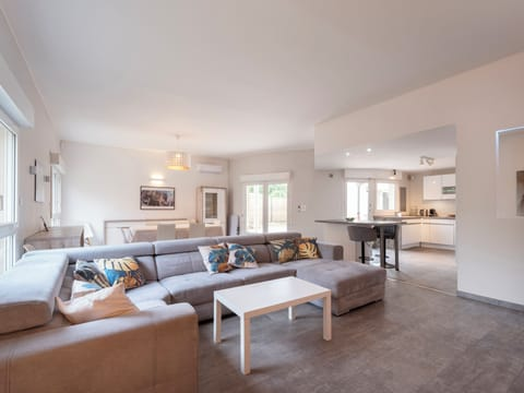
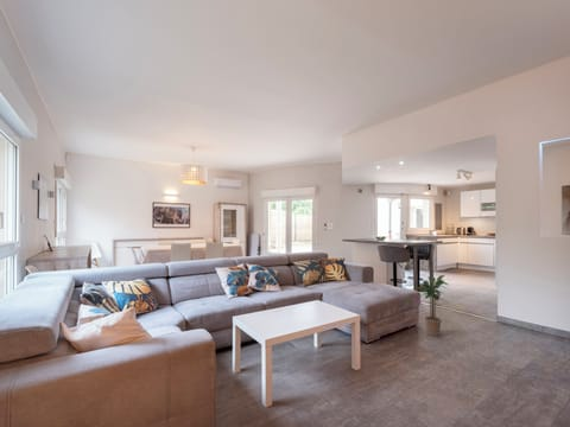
+ potted plant [416,274,449,338]
